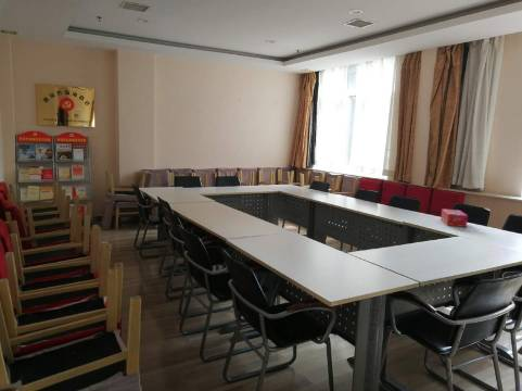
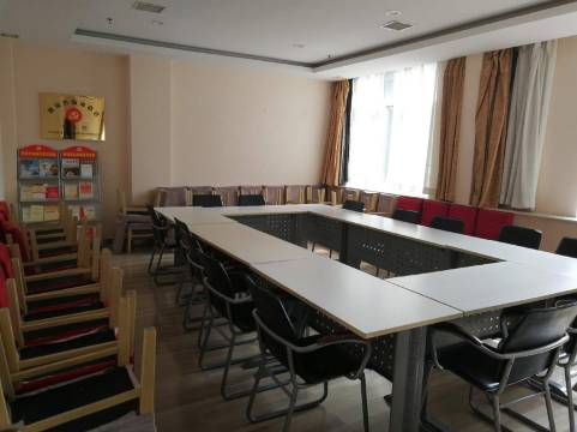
- tissue box [440,207,469,228]
